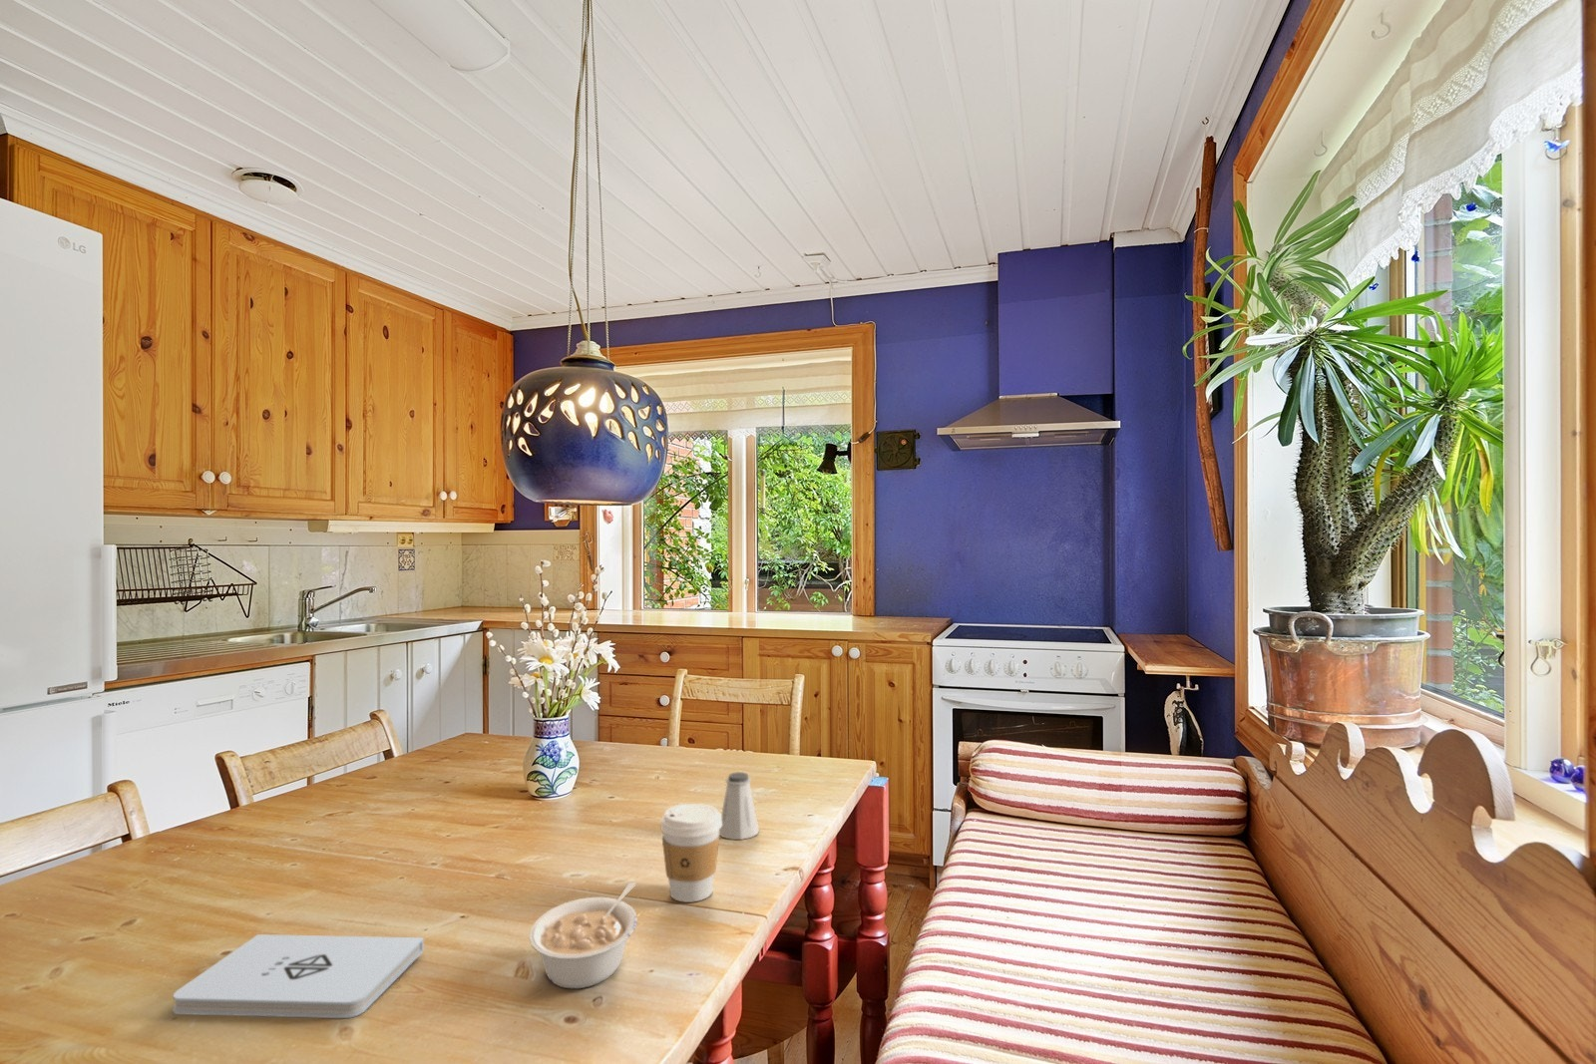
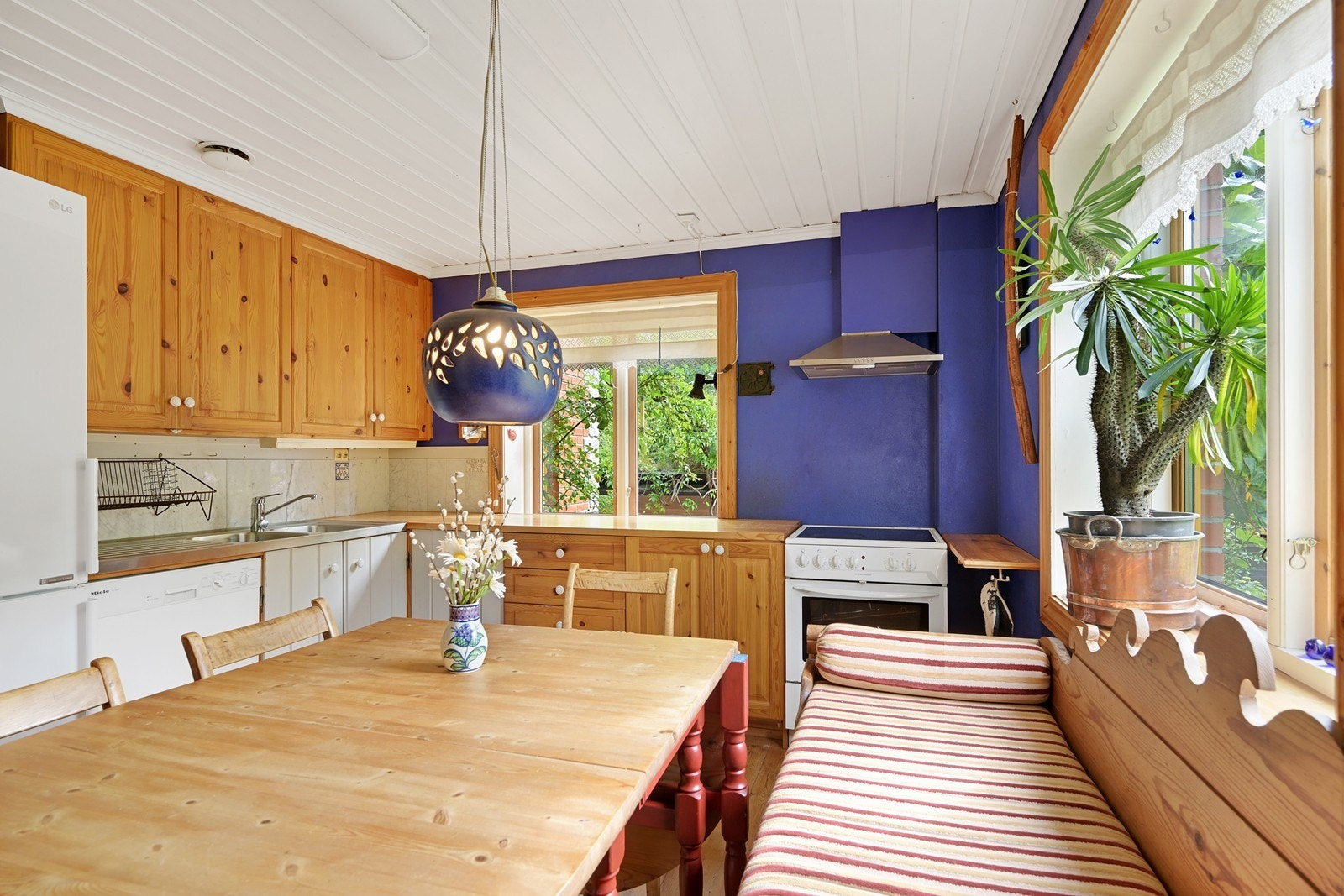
- legume [527,881,639,989]
- notepad [172,933,425,1019]
- saltshaker [720,771,760,841]
- coffee cup [660,803,722,904]
